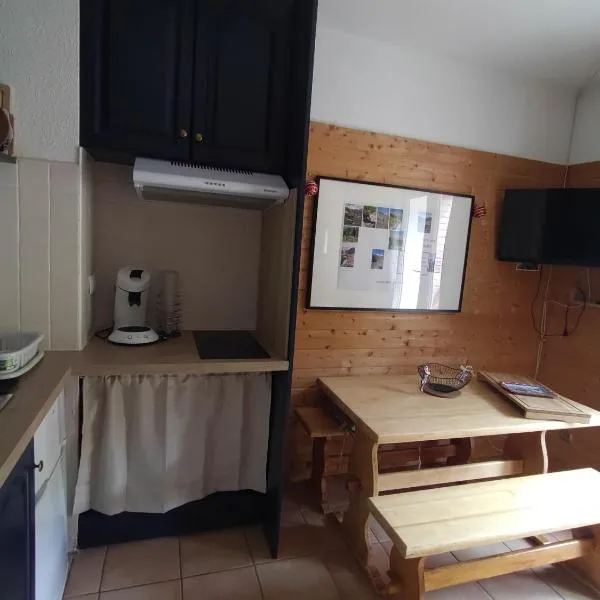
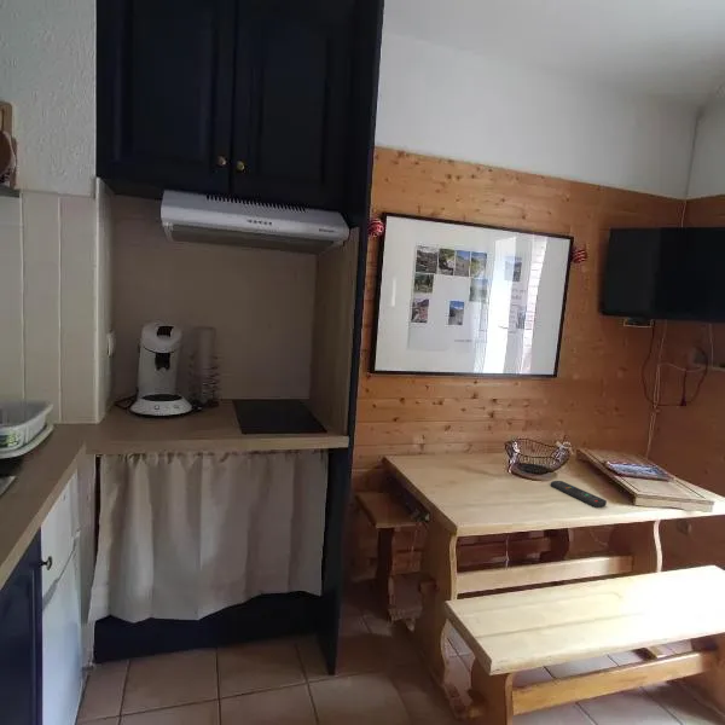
+ remote control [550,480,608,507]
